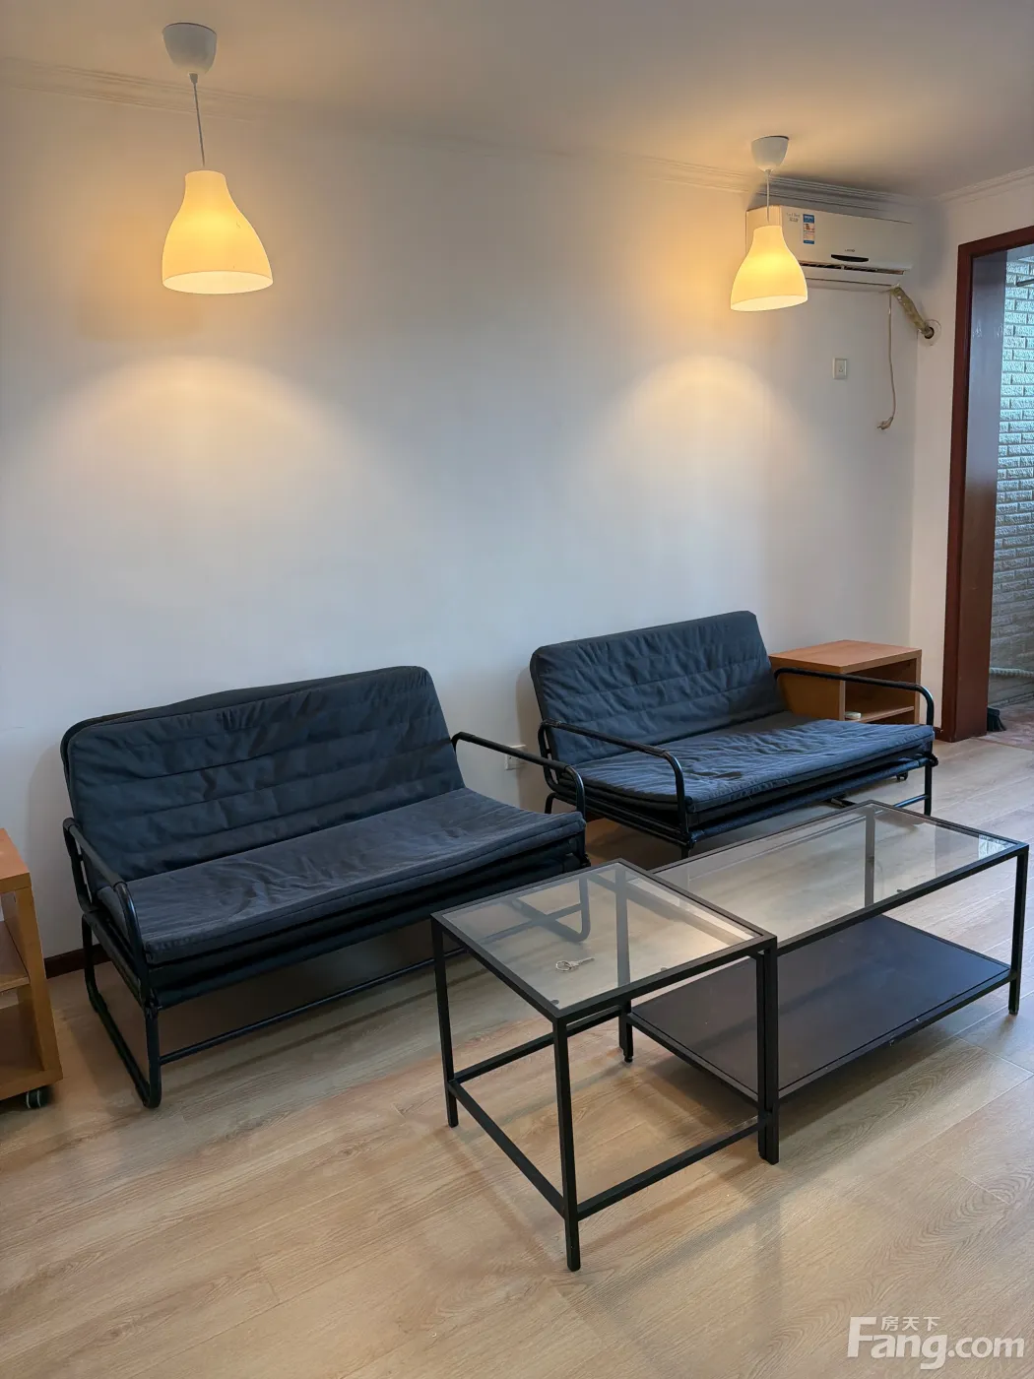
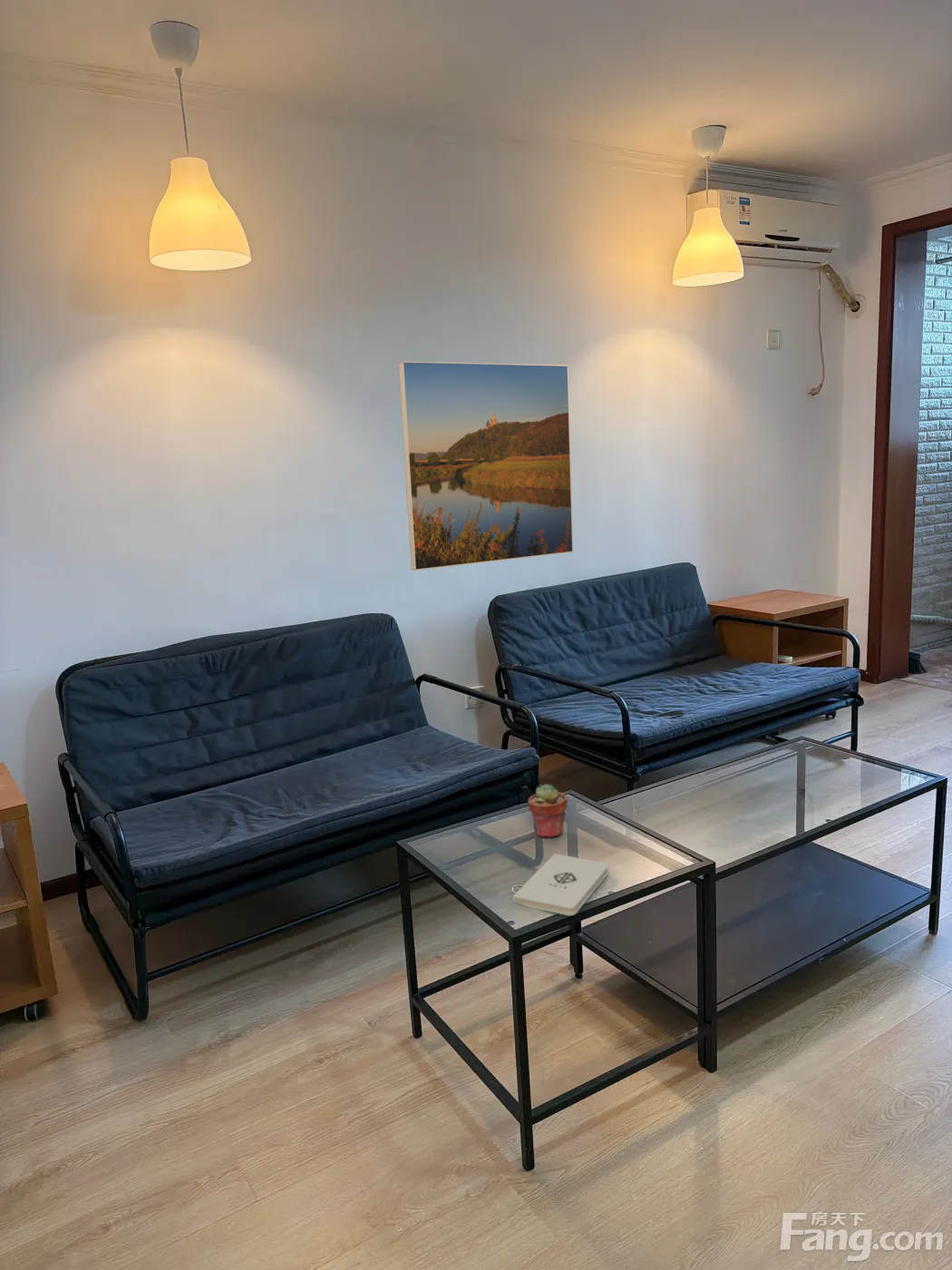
+ potted succulent [527,784,568,838]
+ notepad [511,853,609,916]
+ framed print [398,360,574,572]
